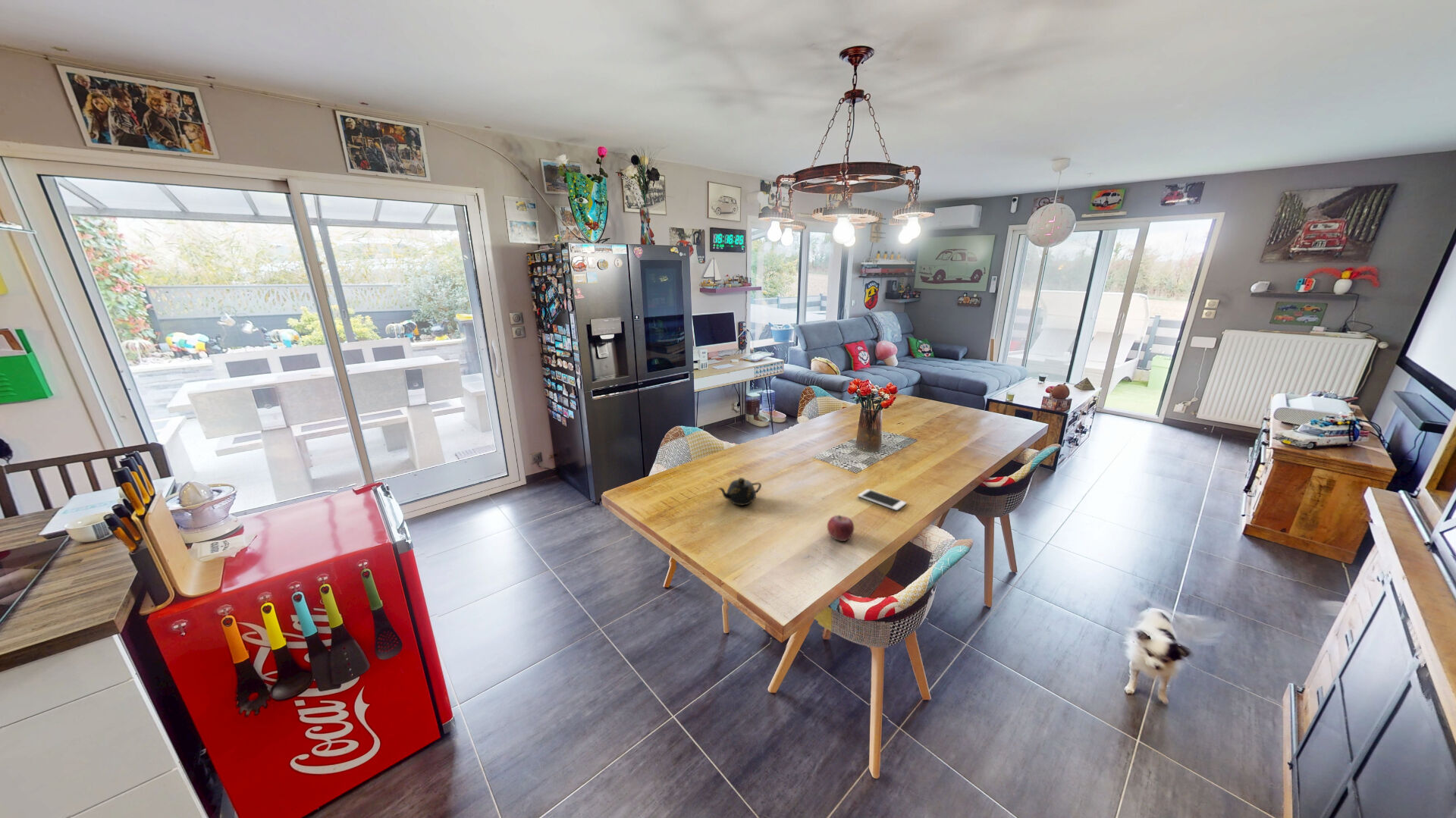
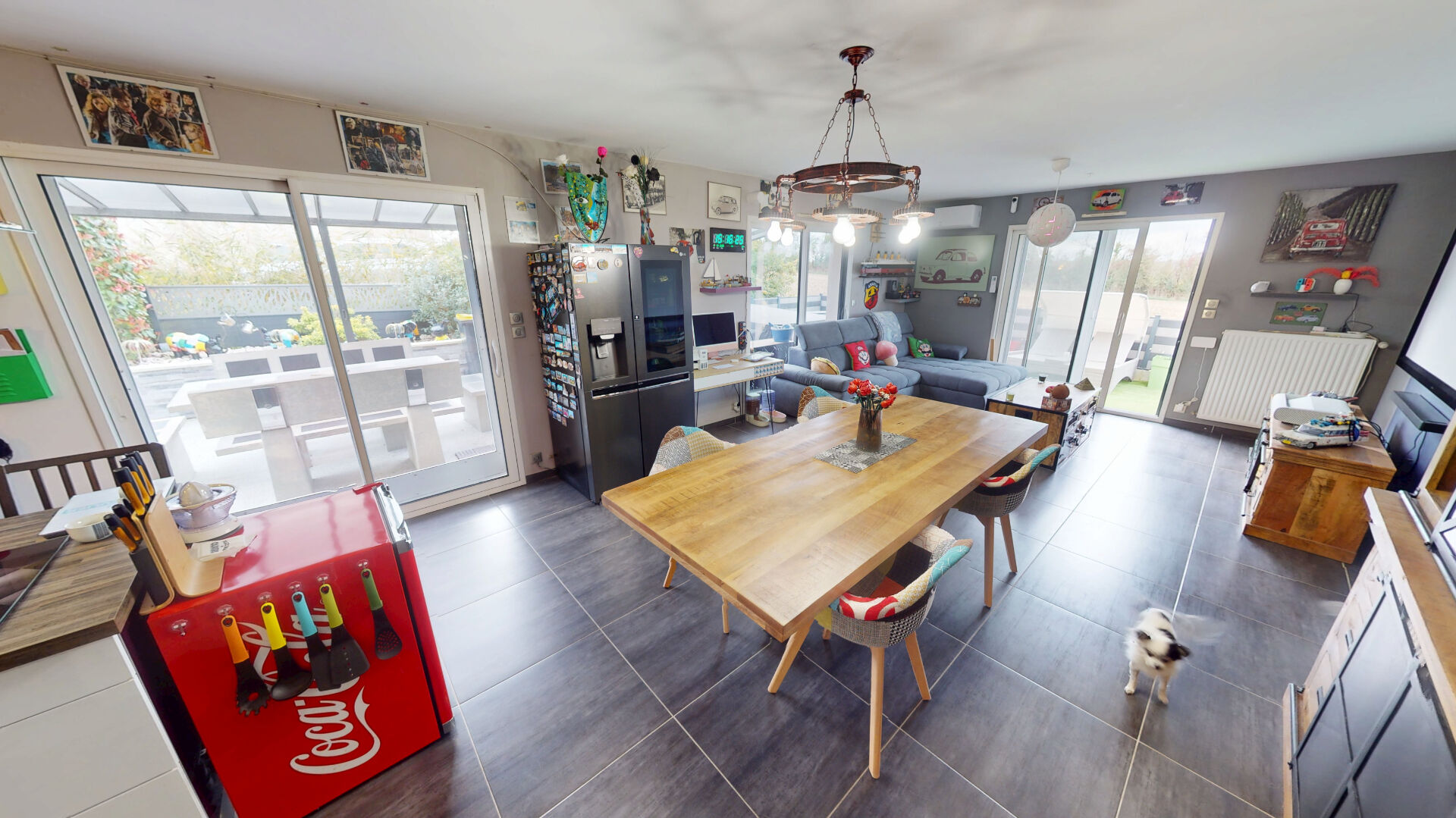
- teapot [717,477,762,506]
- cell phone [857,488,907,511]
- fruit [827,514,855,542]
